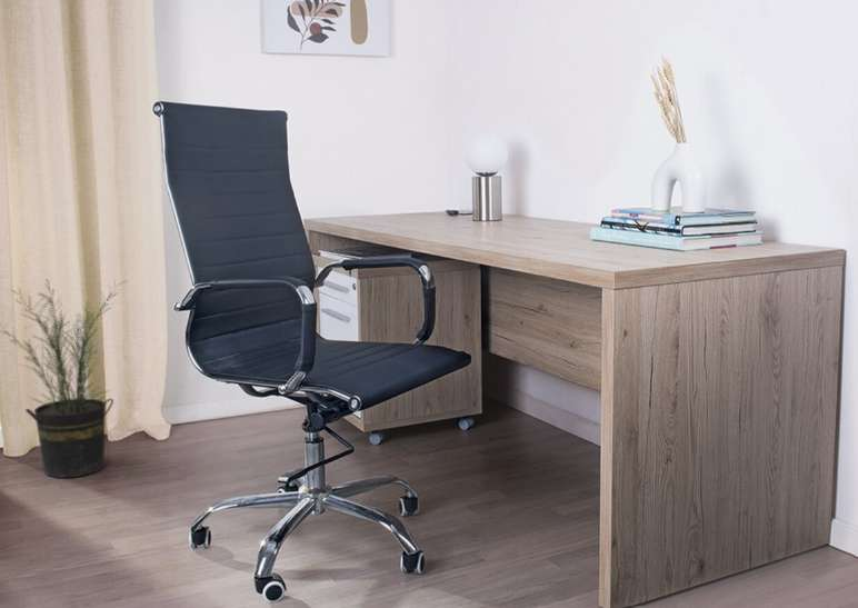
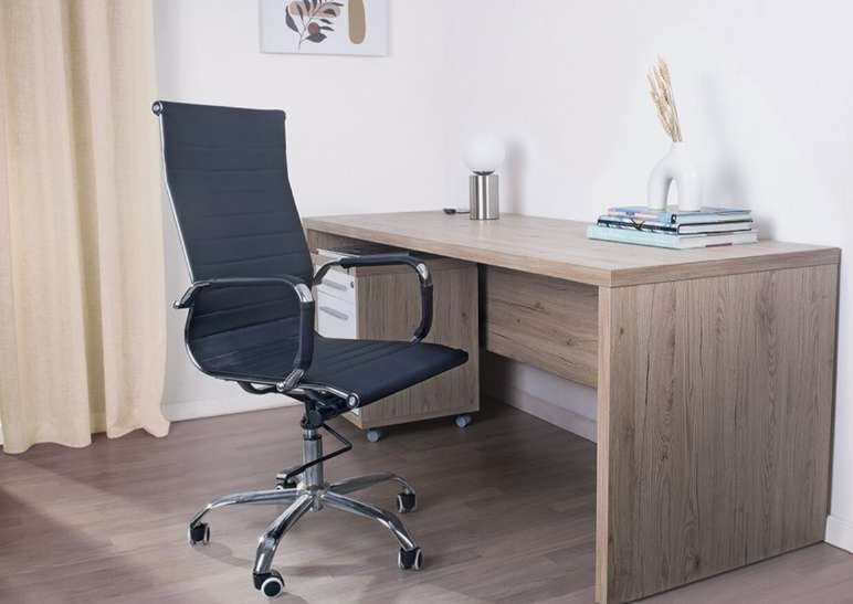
- potted plant [0,277,127,479]
